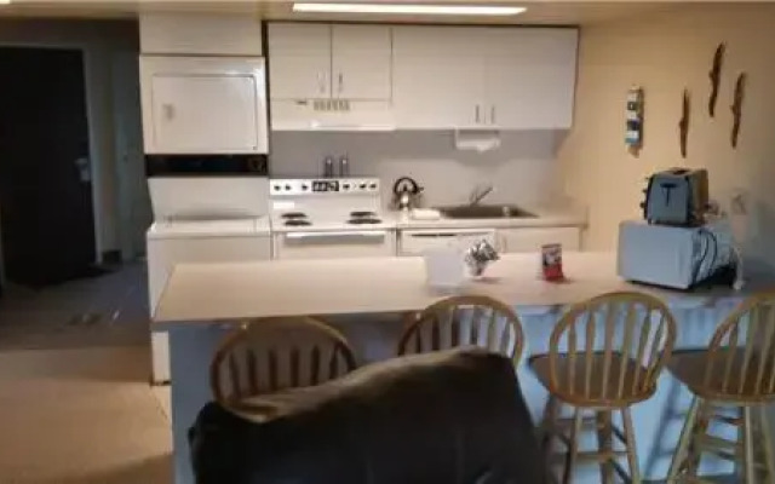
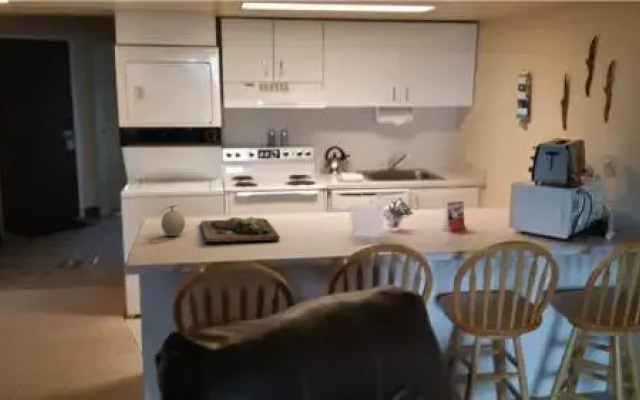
+ cutting board [200,216,281,244]
+ fruit [159,204,186,237]
